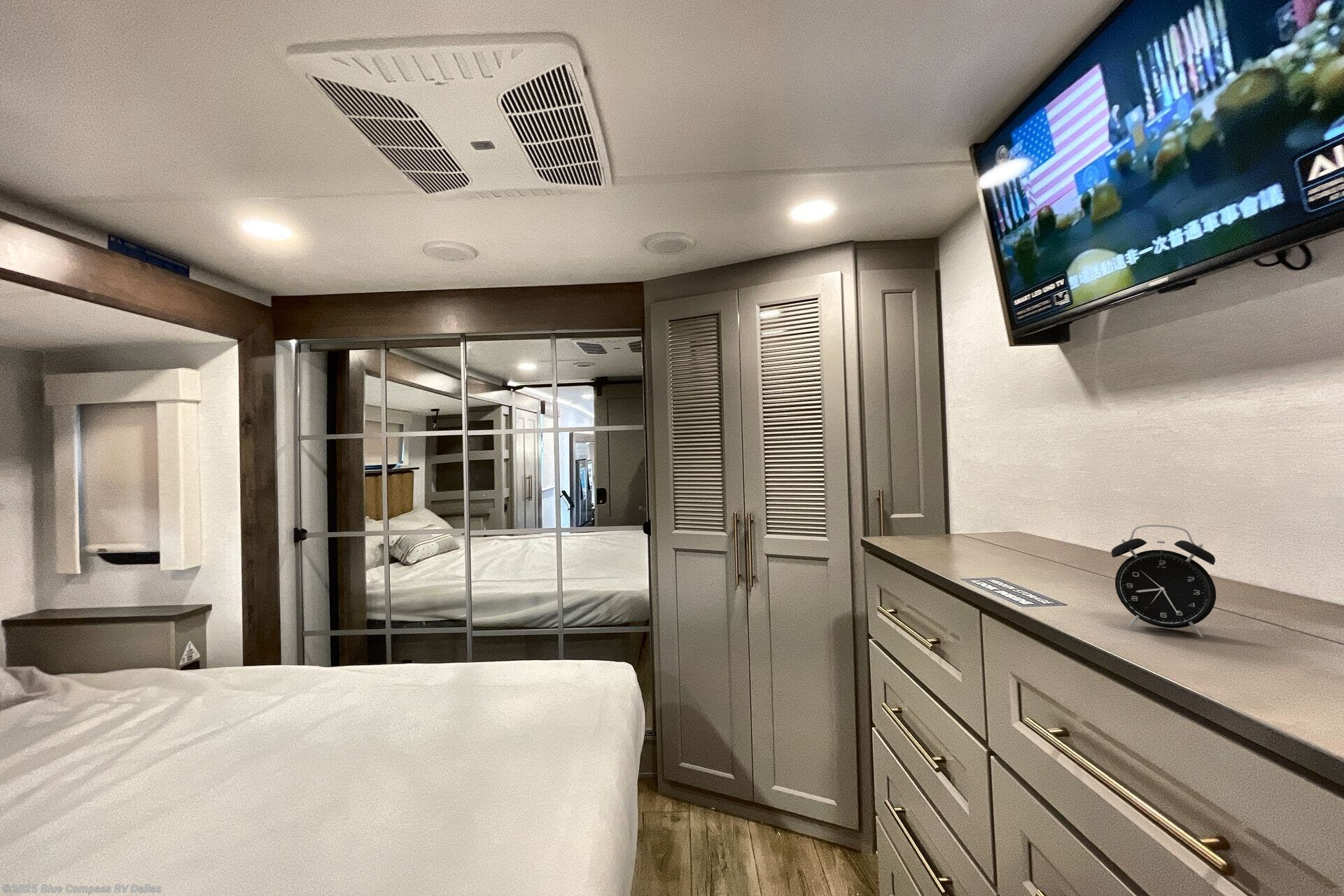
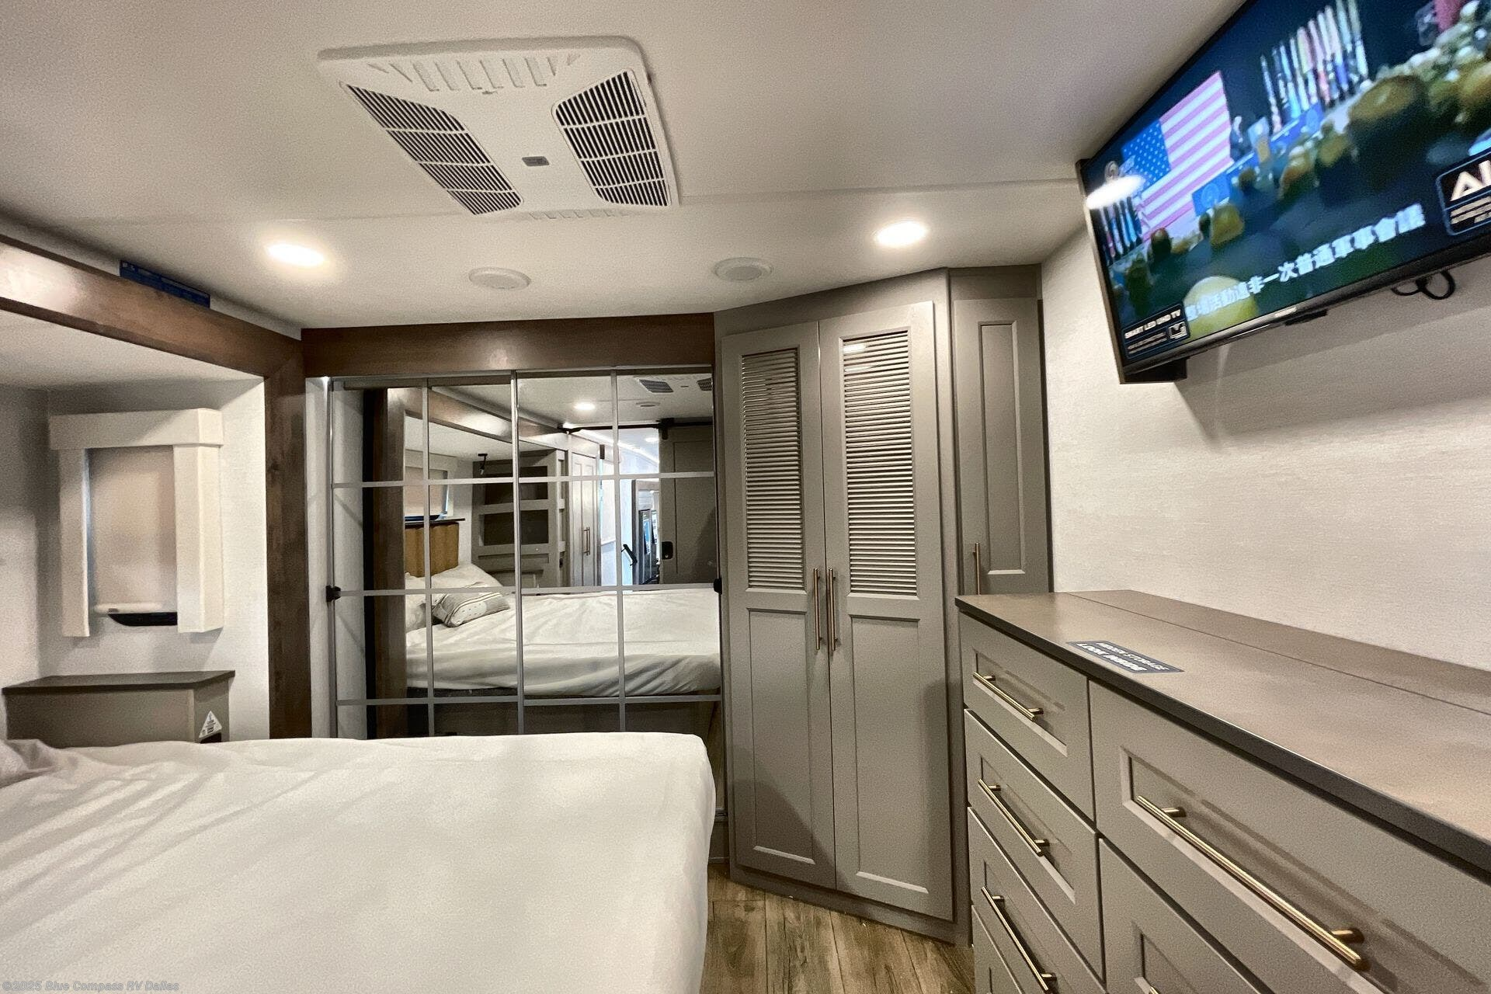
- alarm clock [1111,524,1217,638]
